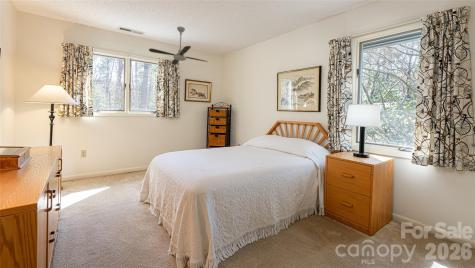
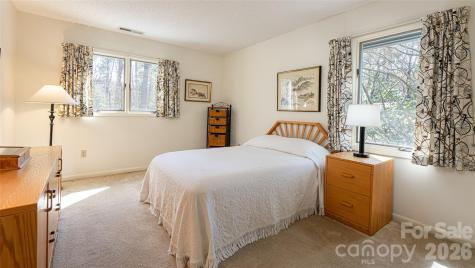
- ceiling fan [148,26,208,66]
